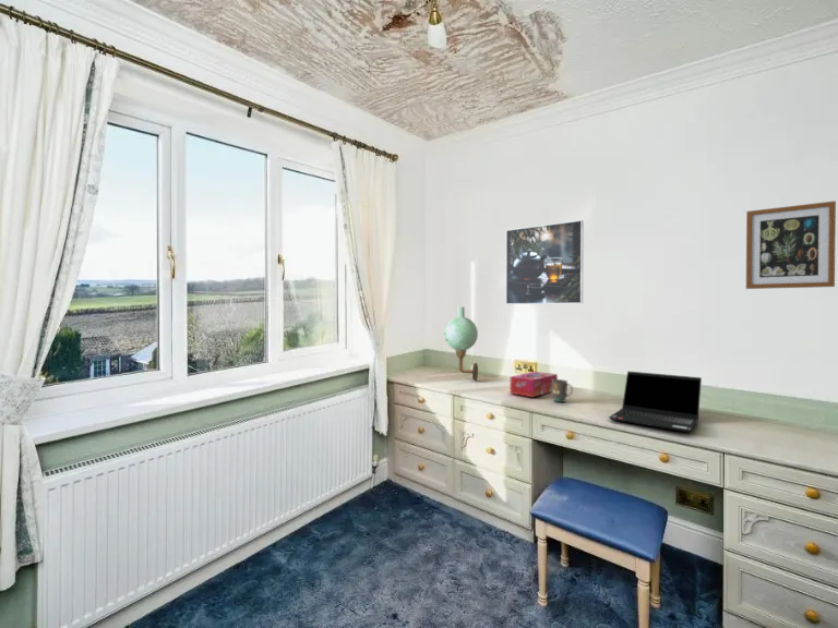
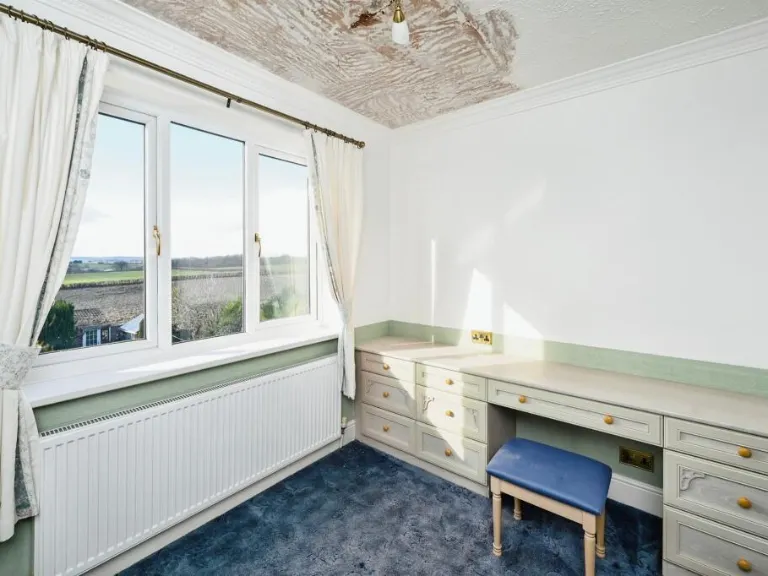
- tissue box [510,371,559,398]
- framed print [505,219,585,305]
- mug [551,378,574,403]
- laptop computer [608,371,703,433]
- wall art [745,200,837,290]
- wall lamp [443,306,479,382]
